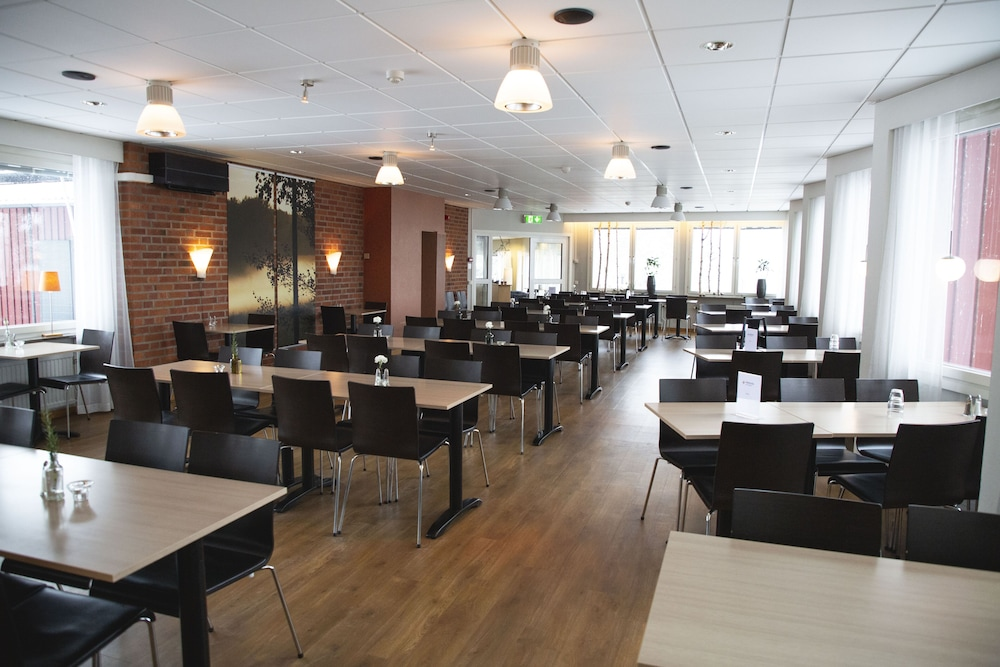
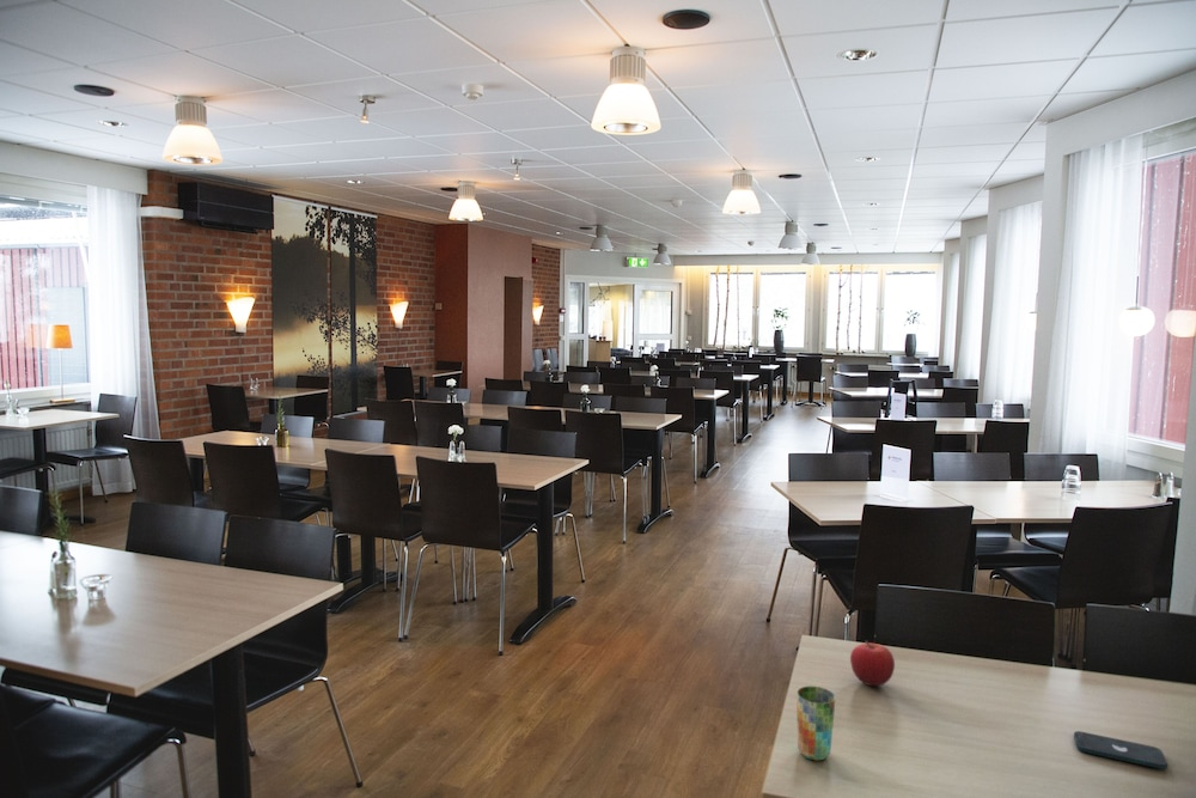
+ fruit [849,640,896,687]
+ cup [795,686,837,762]
+ smartphone [1073,730,1168,770]
